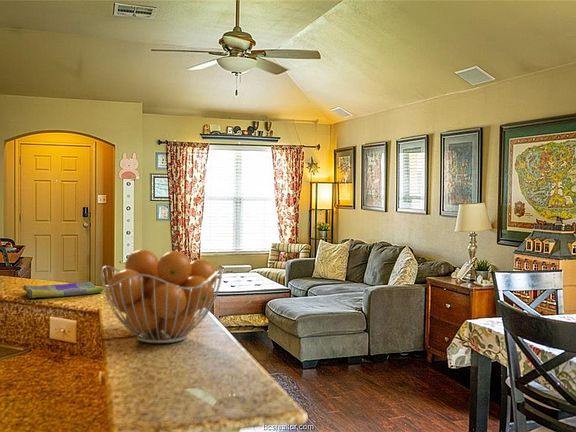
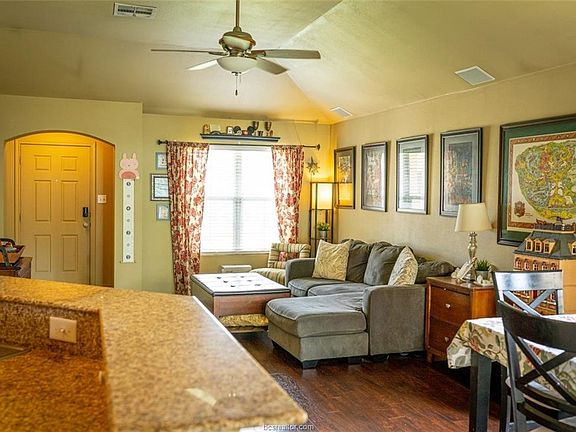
- dish towel [21,281,104,299]
- fruit basket [100,249,224,344]
